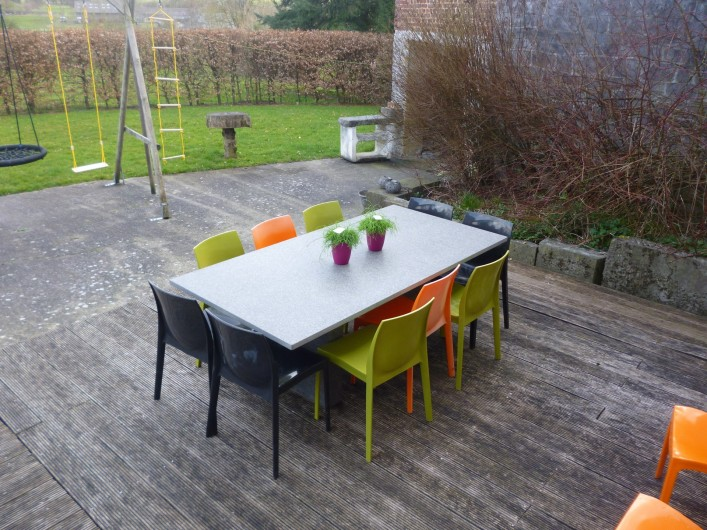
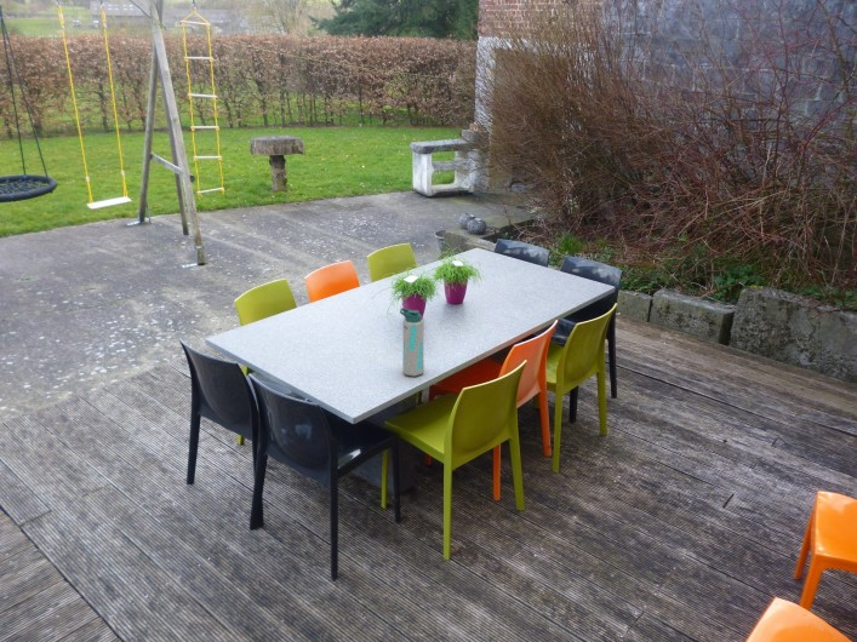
+ water bottle [399,306,425,378]
